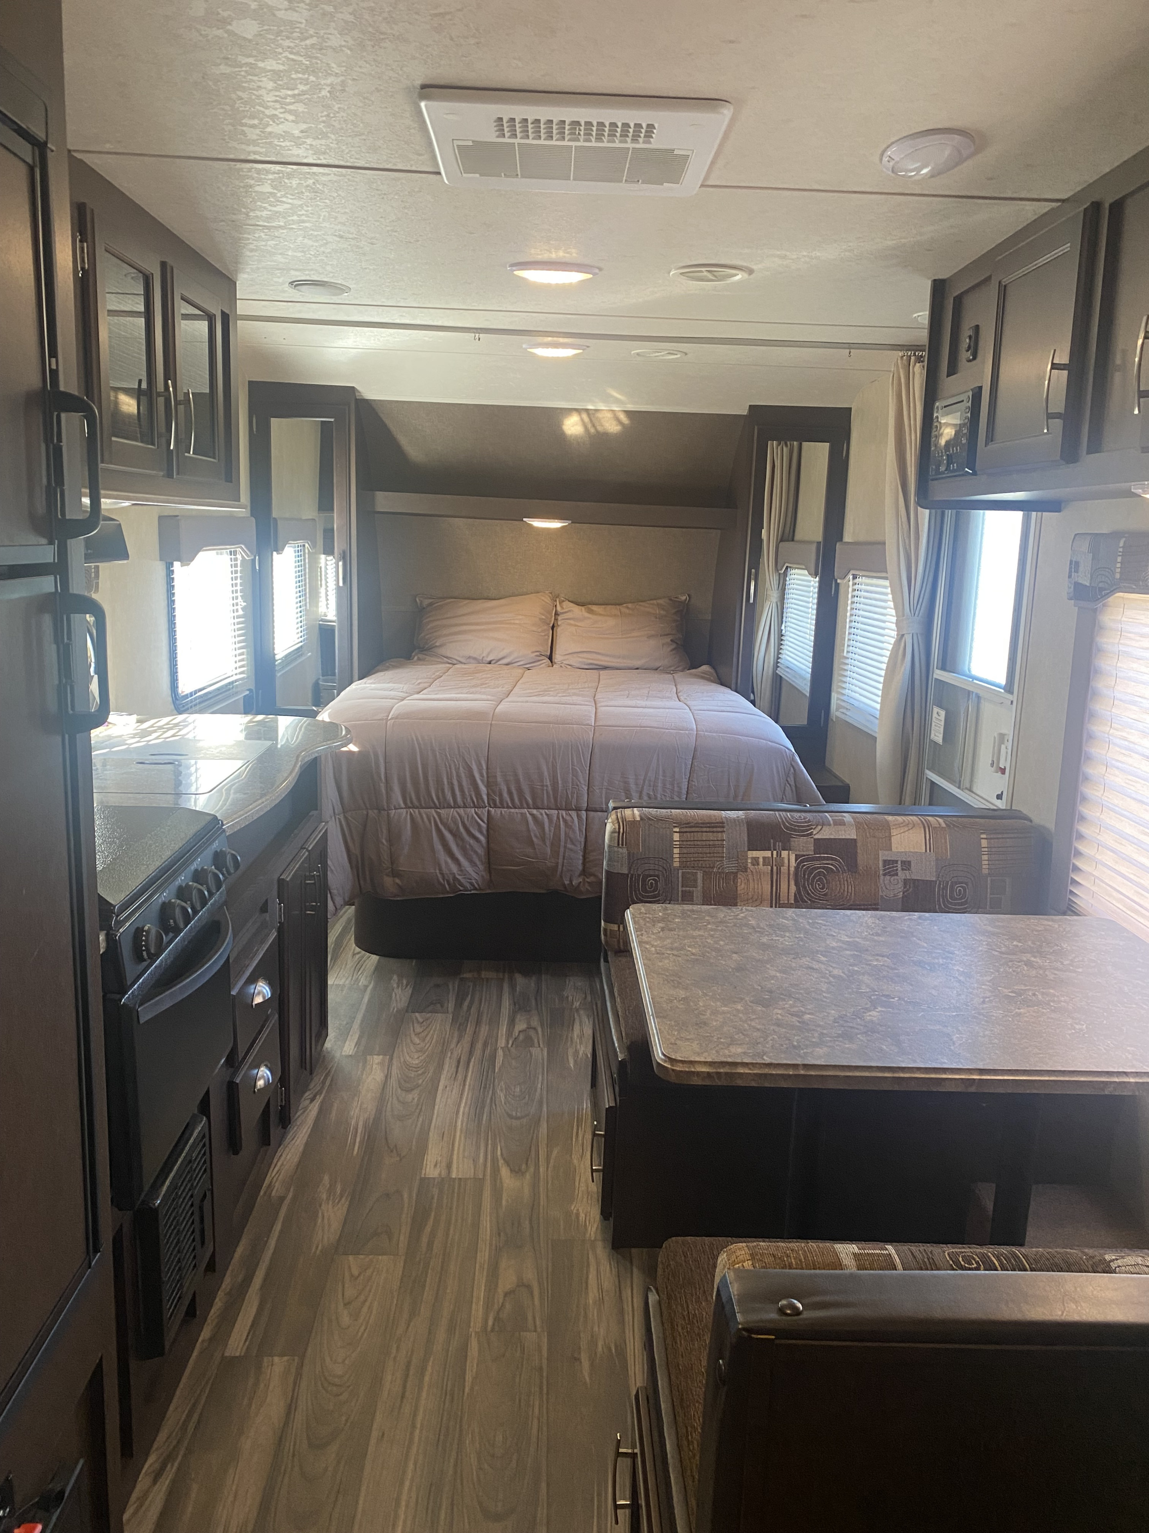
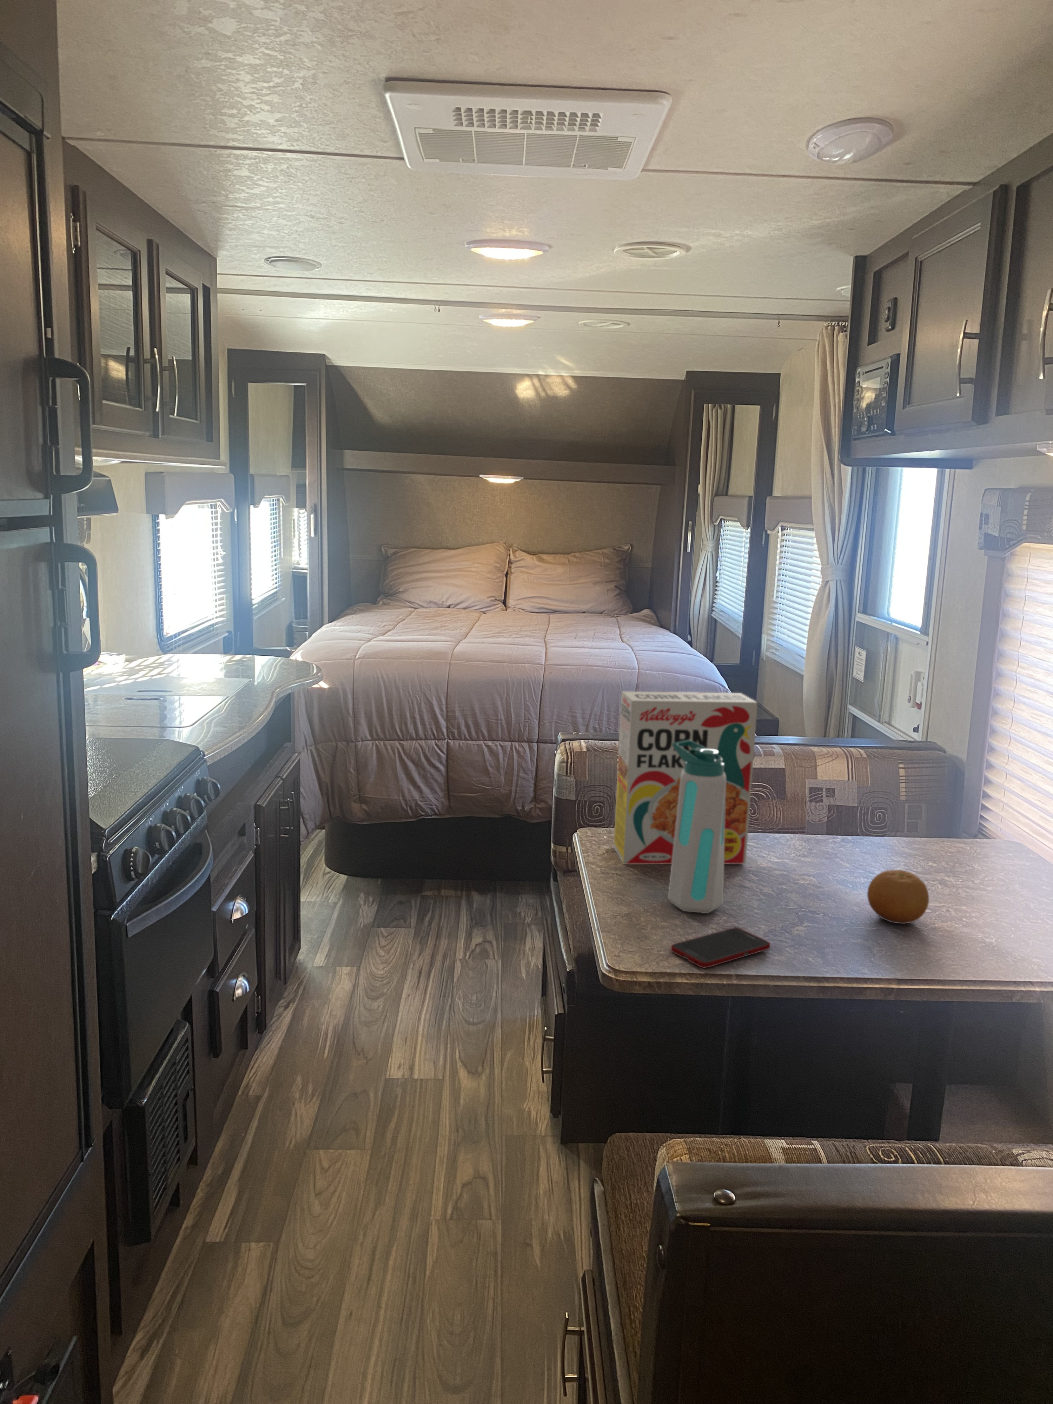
+ fruit [867,869,929,924]
+ cereal box [613,691,758,865]
+ cell phone [670,928,771,968]
+ water bottle [668,740,727,913]
